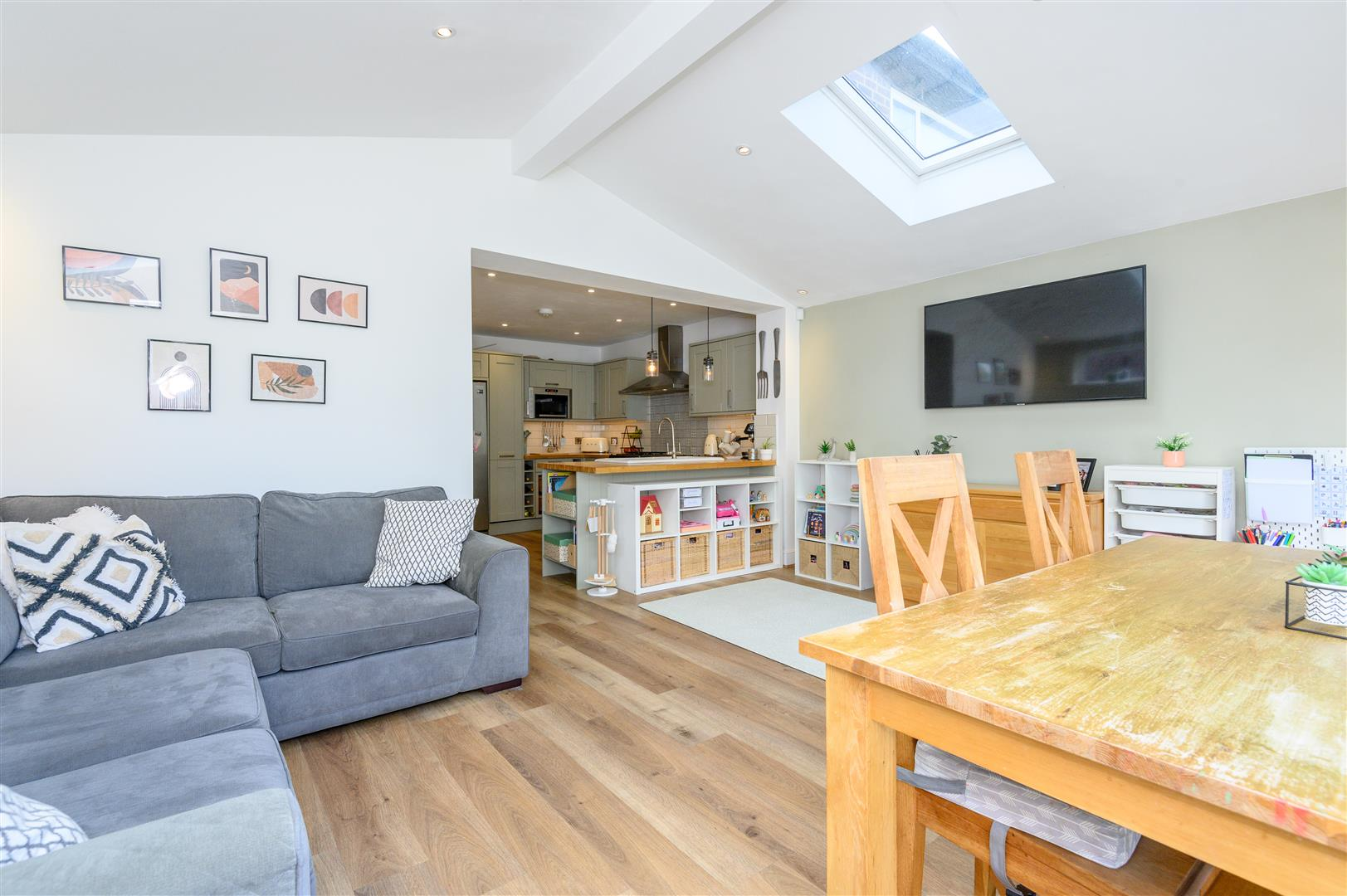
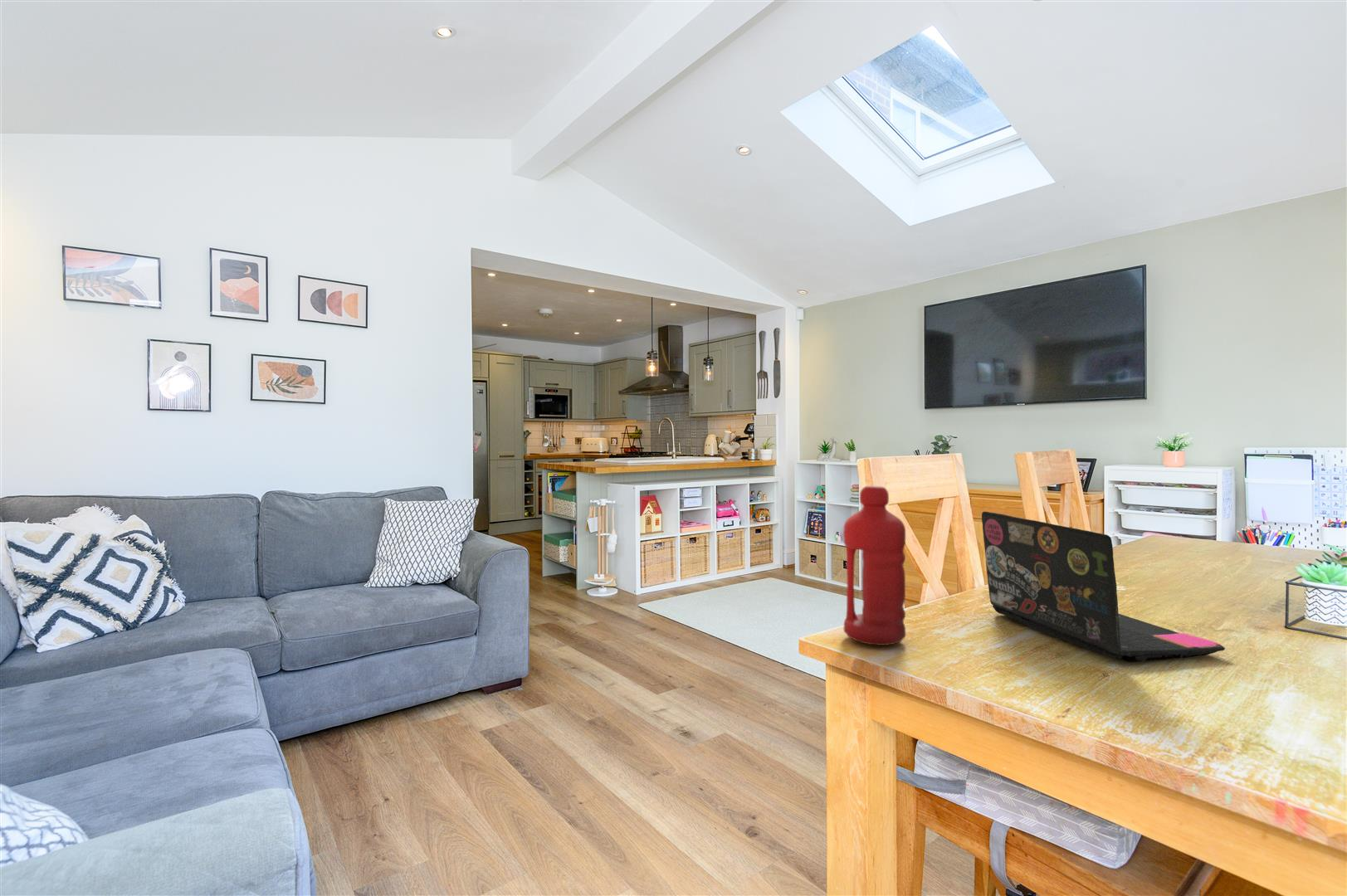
+ water bottle [842,485,906,646]
+ laptop [981,511,1226,663]
